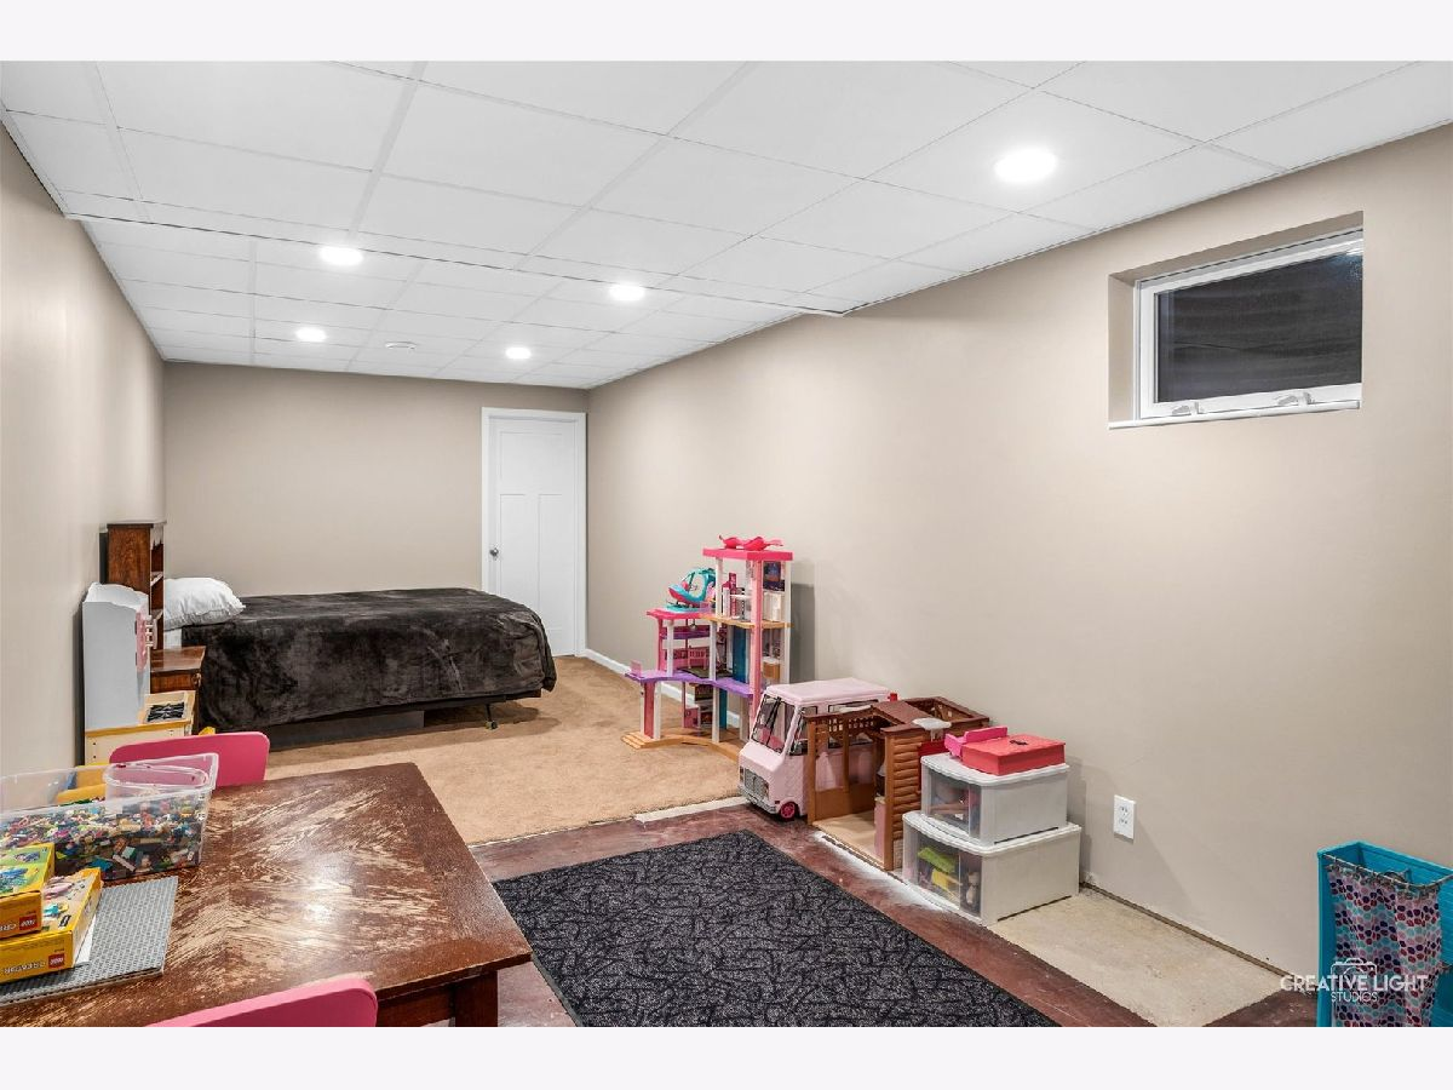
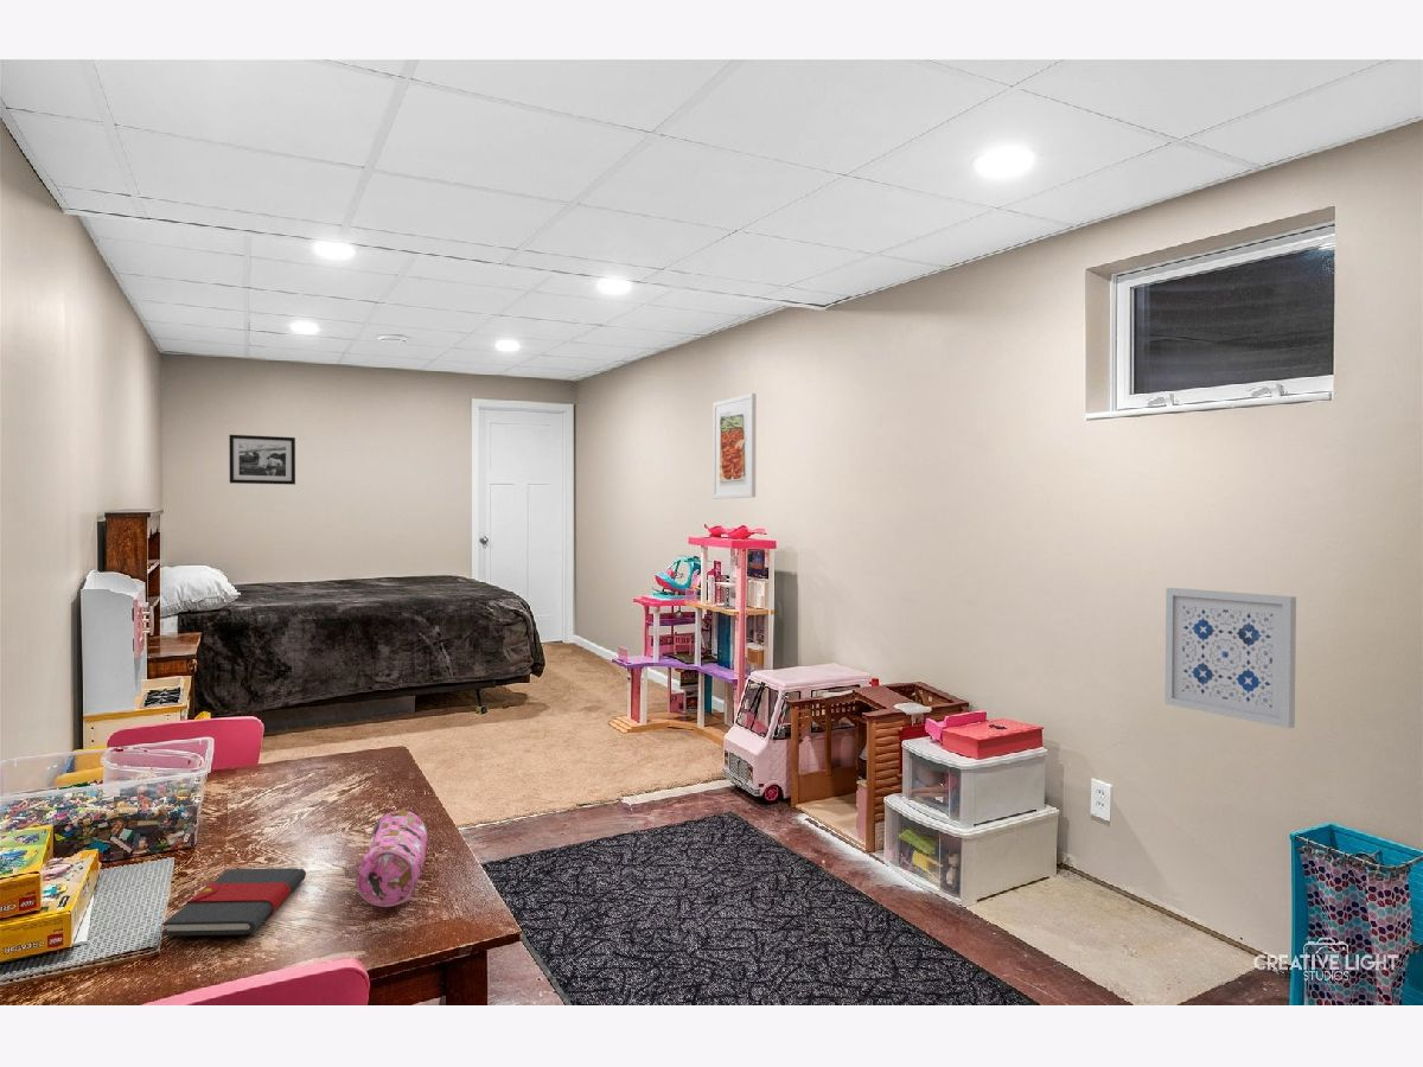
+ pencil case [355,810,428,908]
+ picture frame [228,434,296,486]
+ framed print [712,392,757,500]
+ wall art [1163,587,1297,729]
+ book [160,867,307,937]
